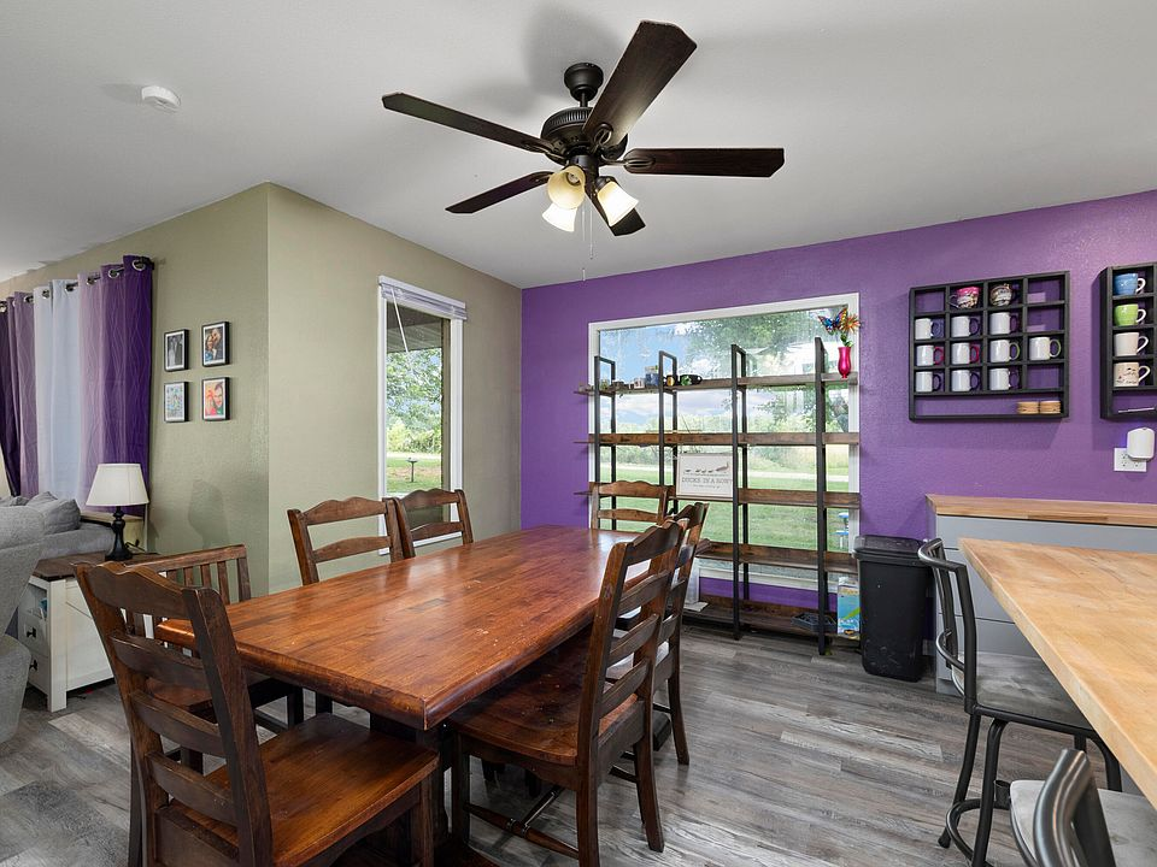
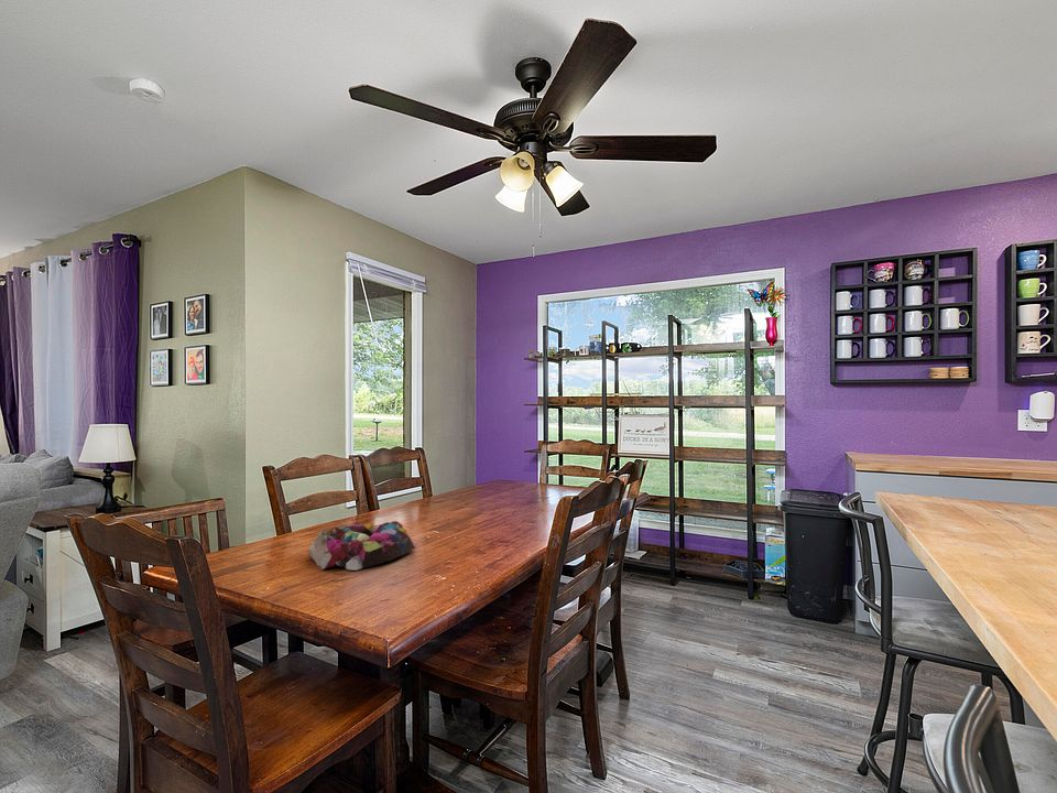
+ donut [308,520,416,572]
